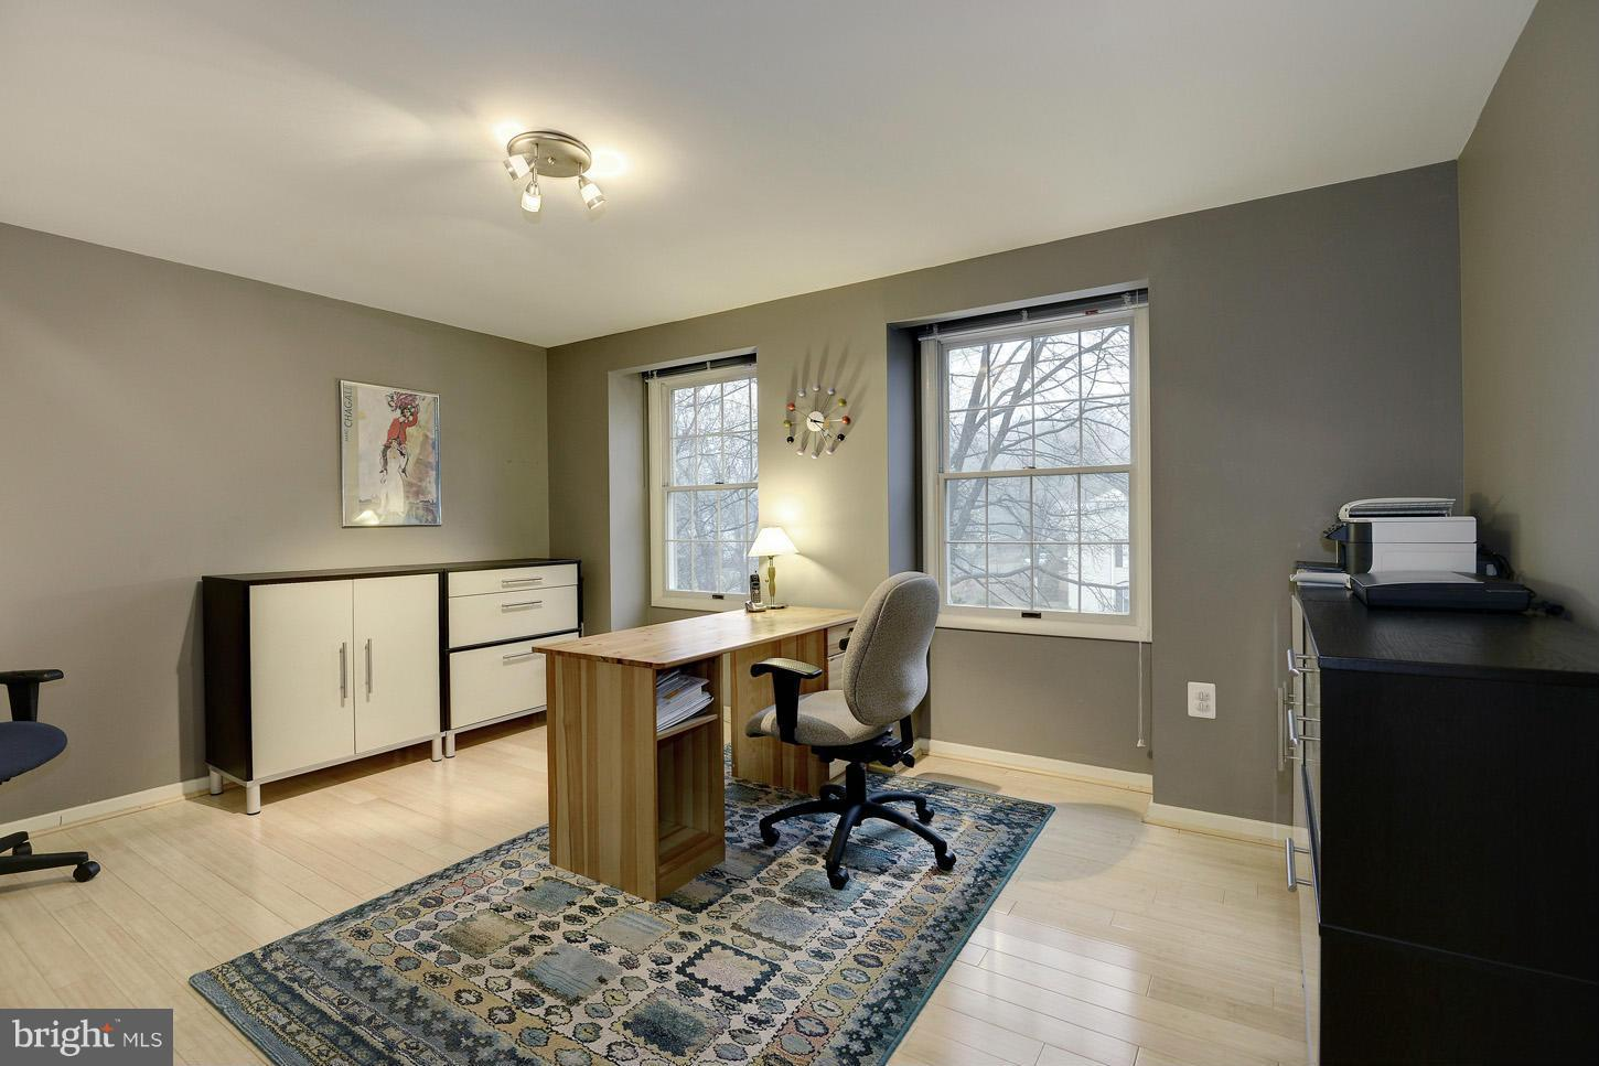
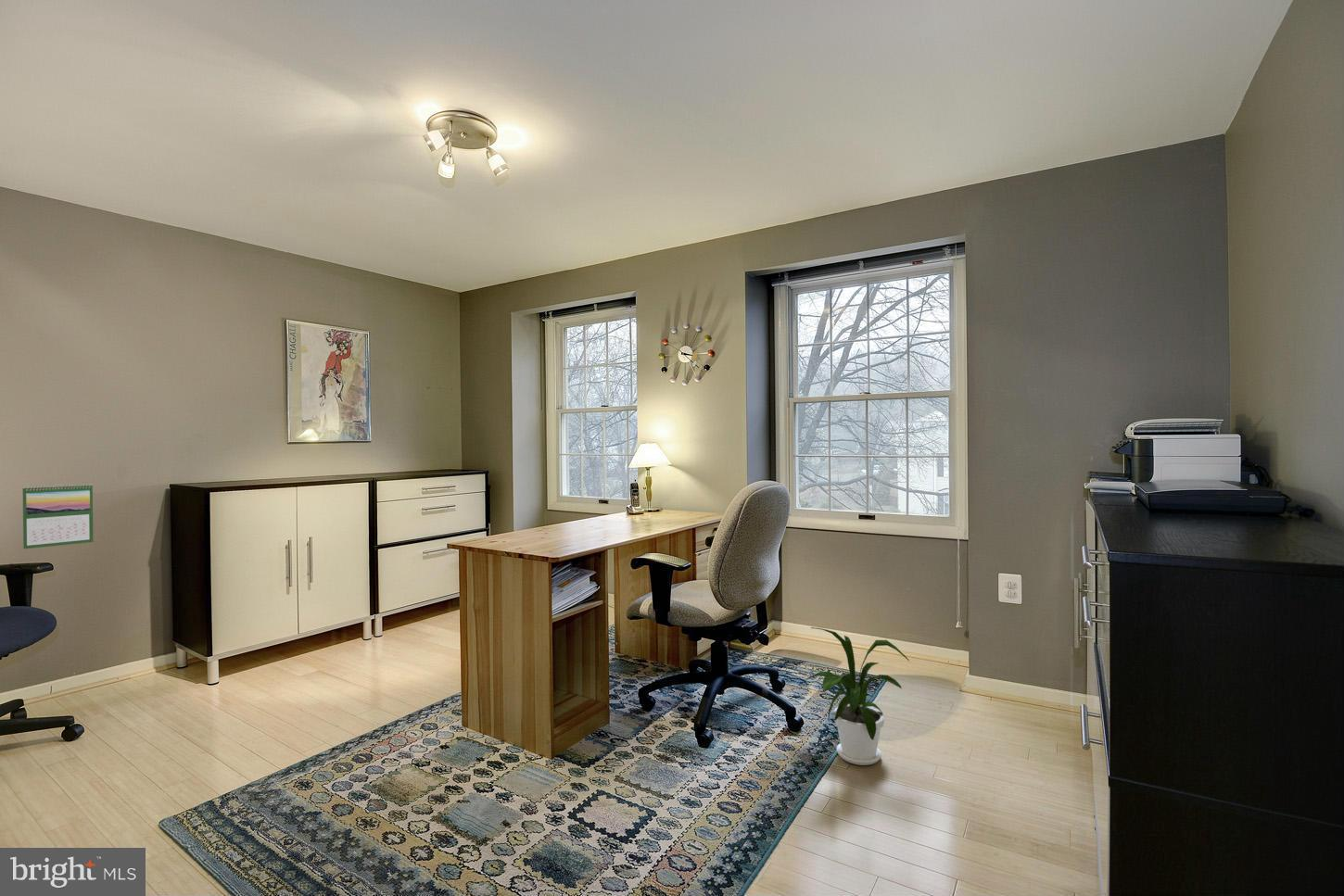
+ calendar [21,483,95,549]
+ house plant [798,626,910,766]
